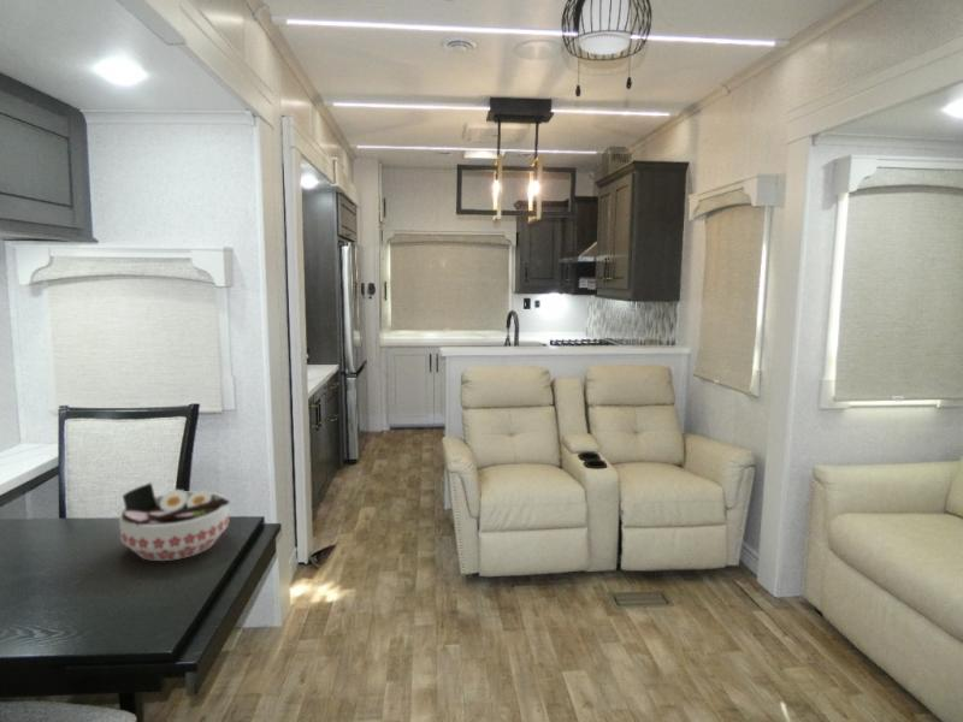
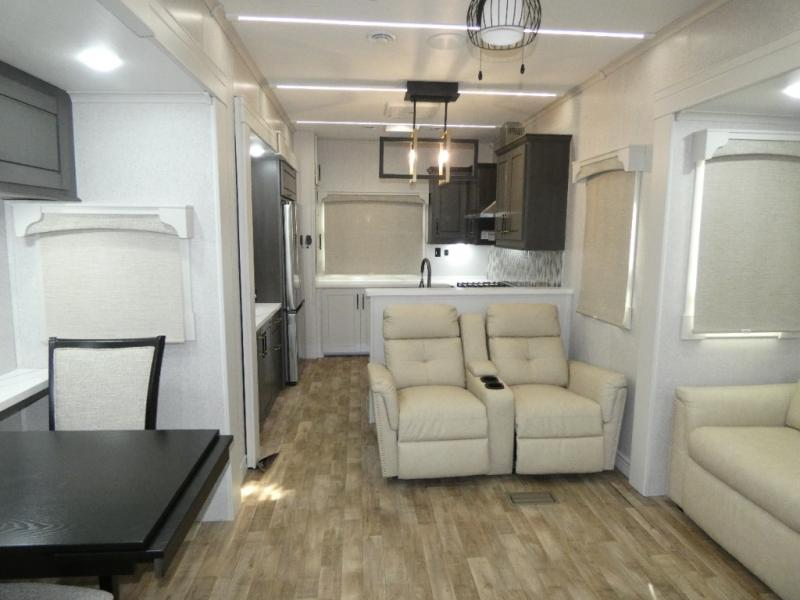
- bowl [118,481,230,562]
